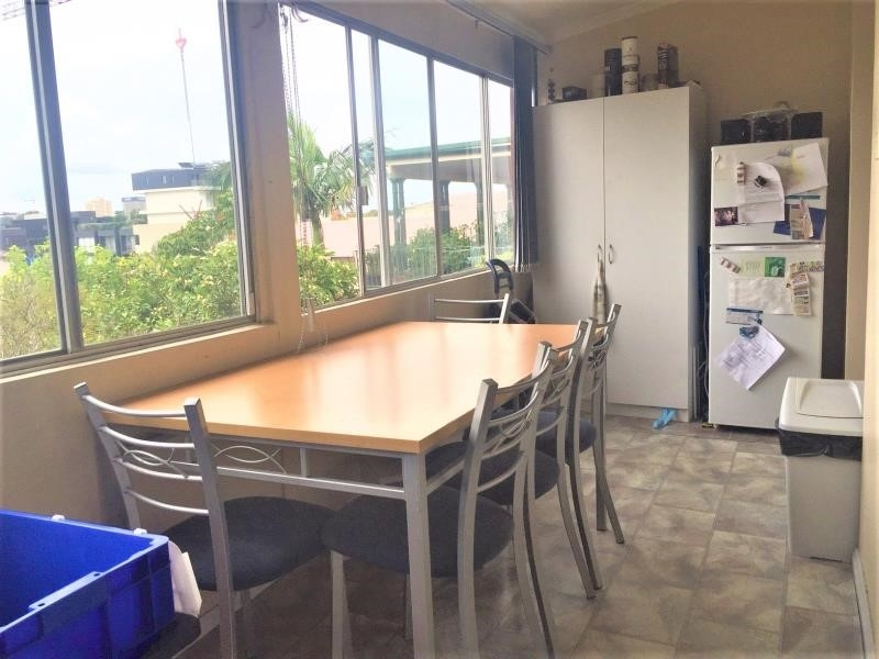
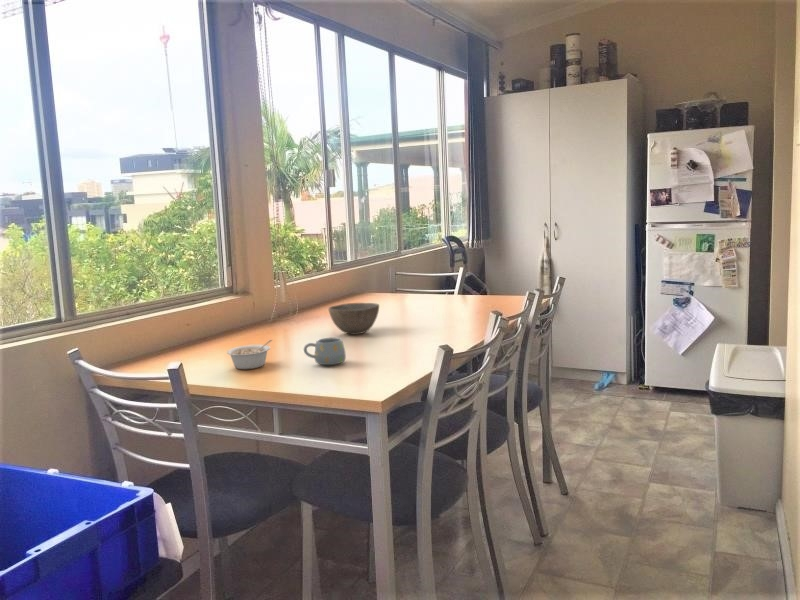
+ legume [226,339,273,370]
+ bowl [327,302,380,335]
+ mug [303,337,347,366]
